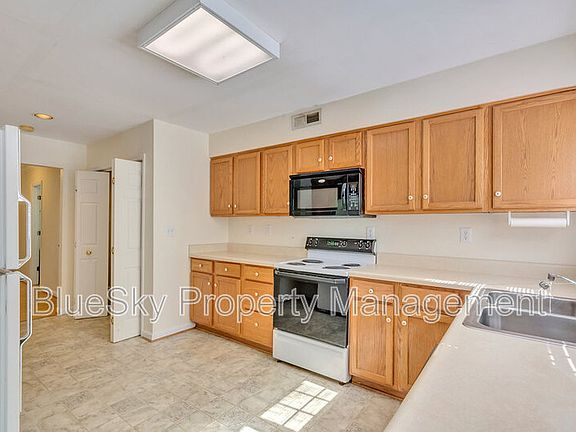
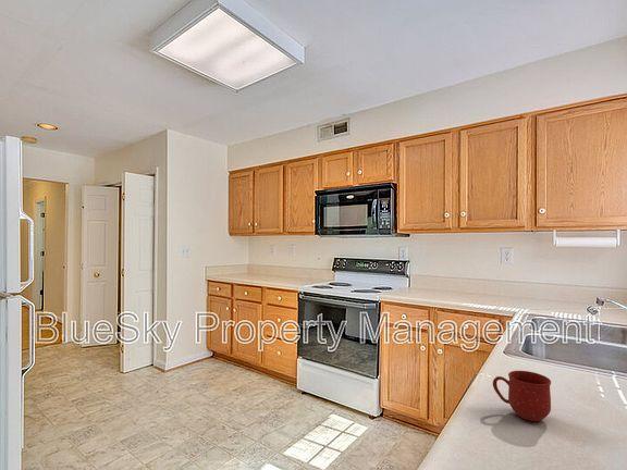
+ mug [492,370,552,422]
